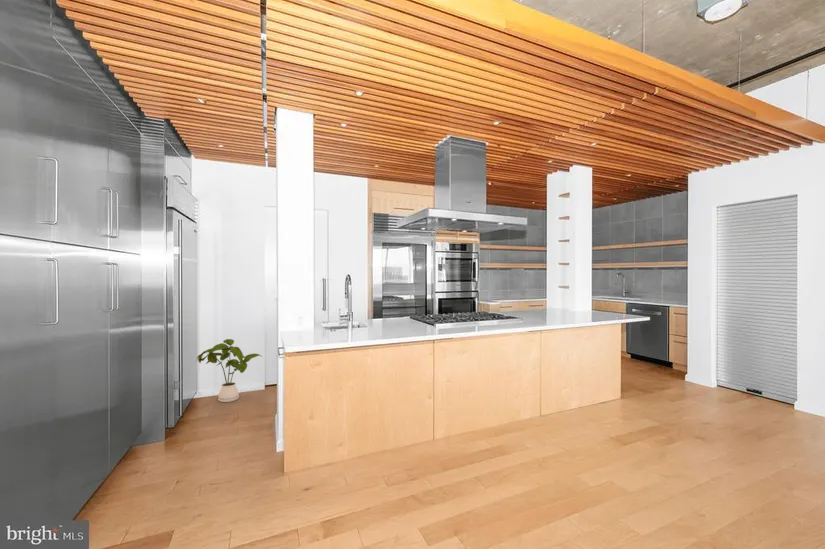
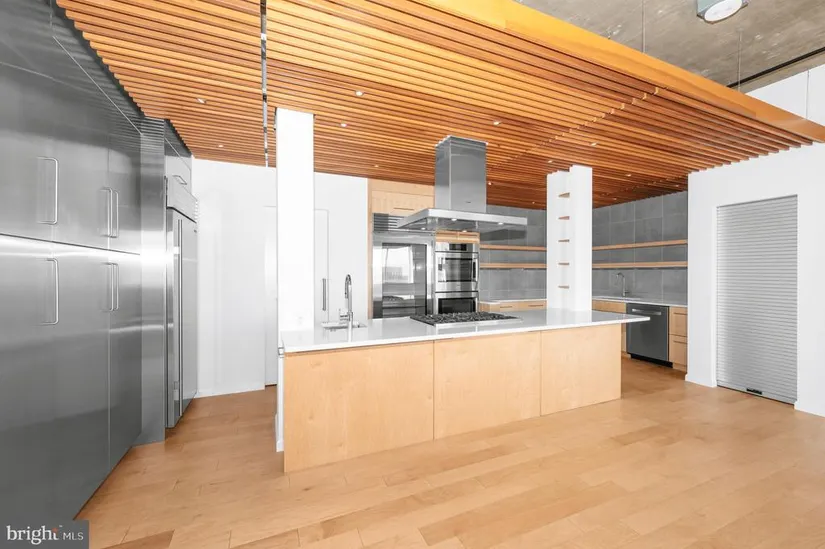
- house plant [196,338,263,403]
